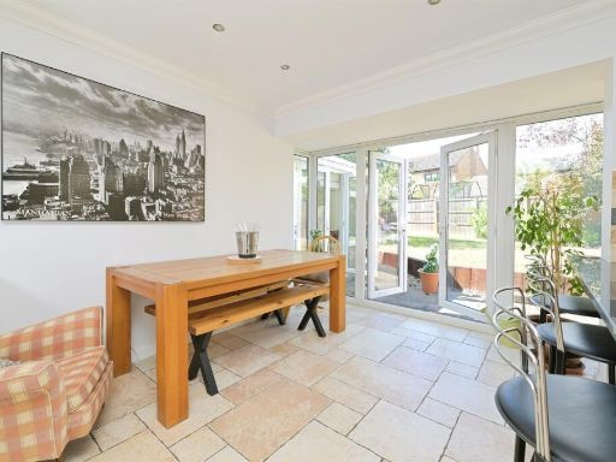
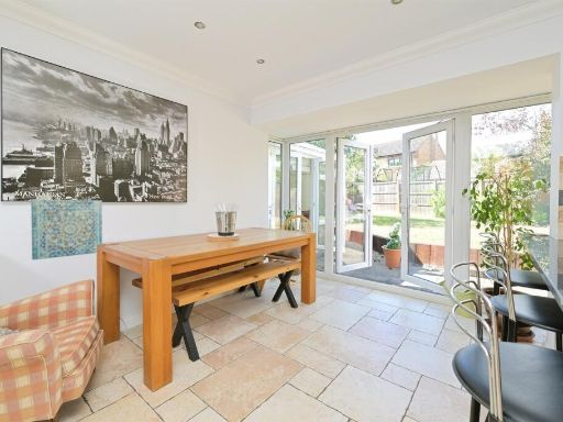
+ wall art [30,199,103,260]
